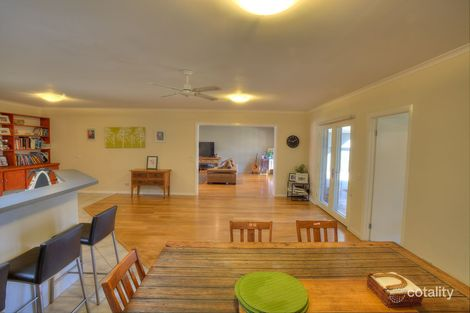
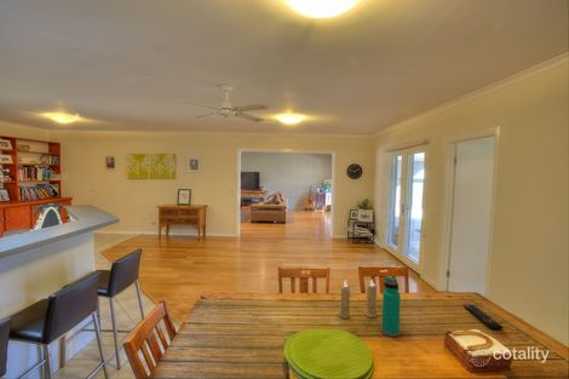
+ remote control [462,304,504,331]
+ candle [337,278,379,320]
+ water bottle [380,275,402,338]
